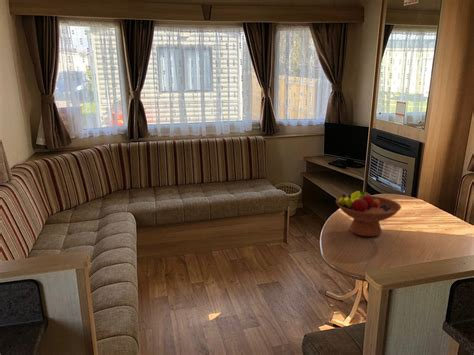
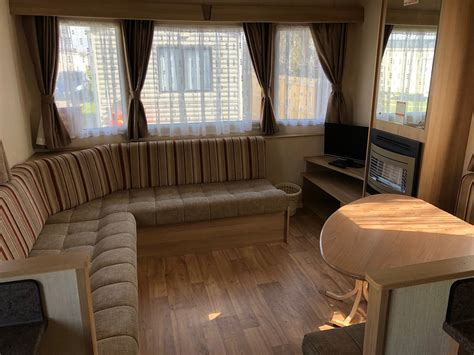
- fruit bowl [335,190,402,238]
